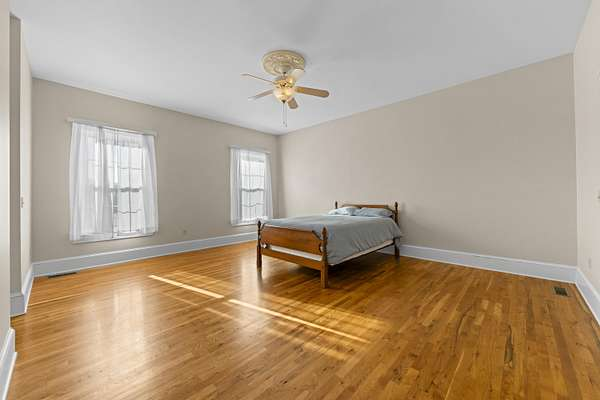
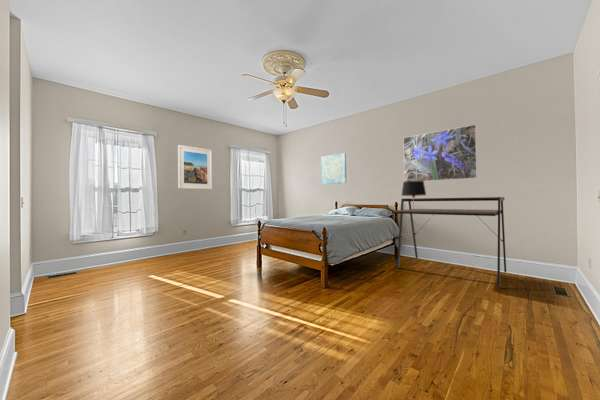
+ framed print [177,144,213,190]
+ desk [393,196,507,288]
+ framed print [402,124,478,182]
+ wall art [321,152,347,185]
+ table lamp [400,181,427,206]
